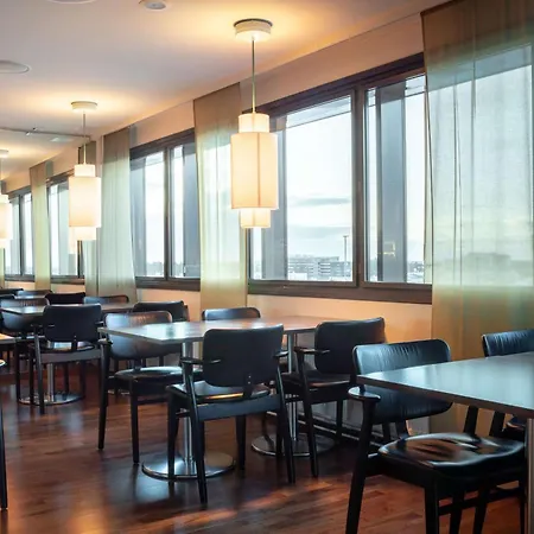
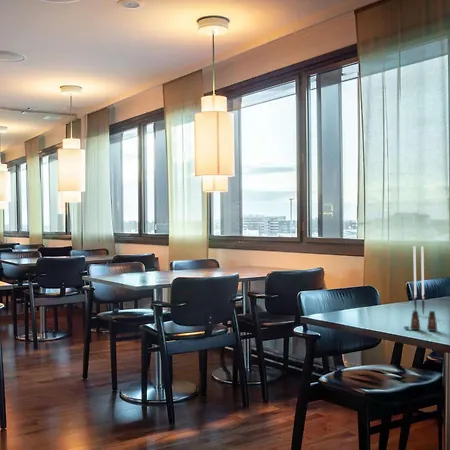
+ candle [408,245,431,316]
+ salt shaker [403,310,438,332]
